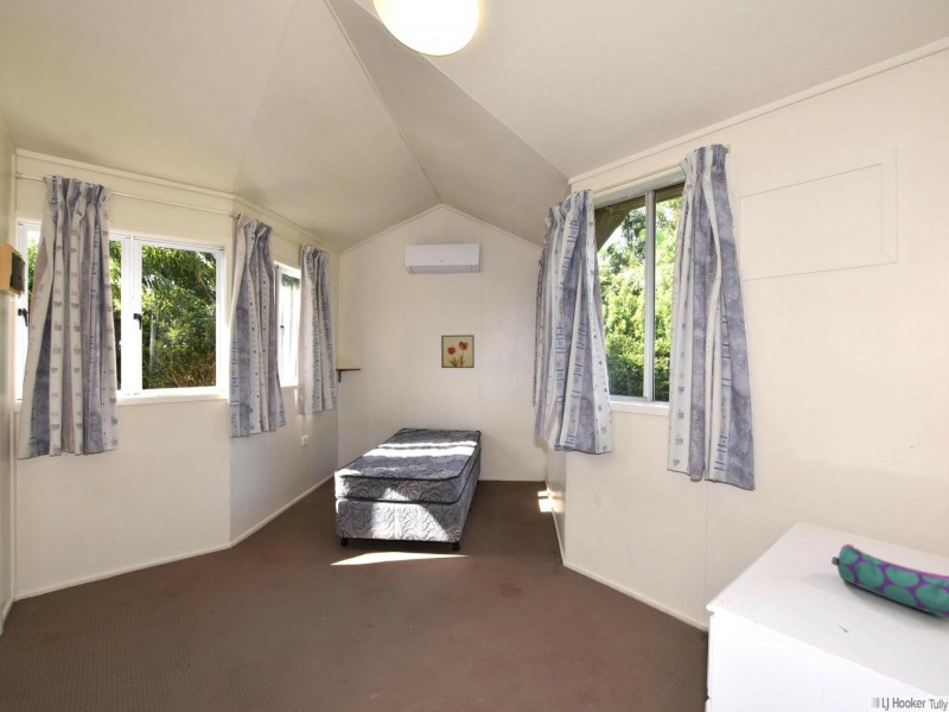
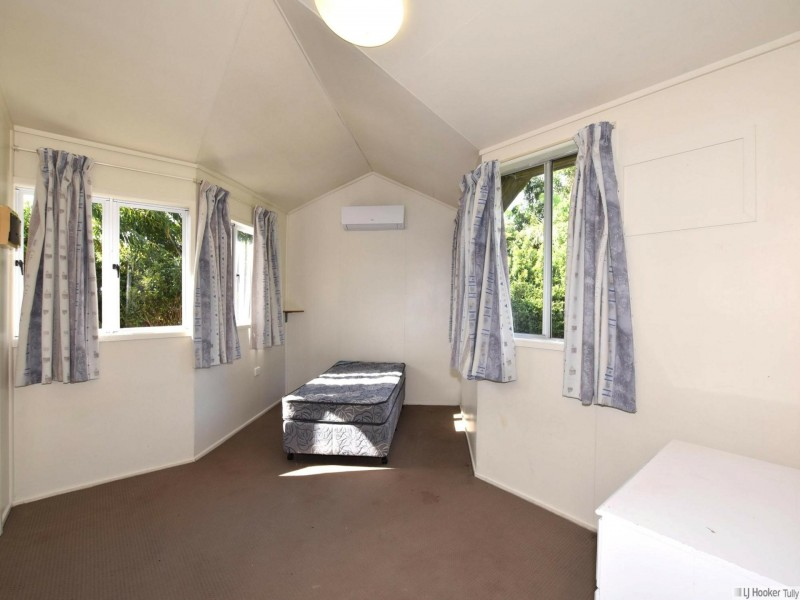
- pencil case [830,542,949,618]
- wall art [440,333,476,369]
